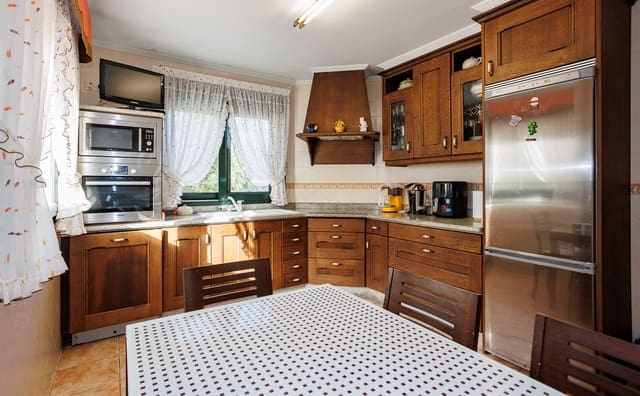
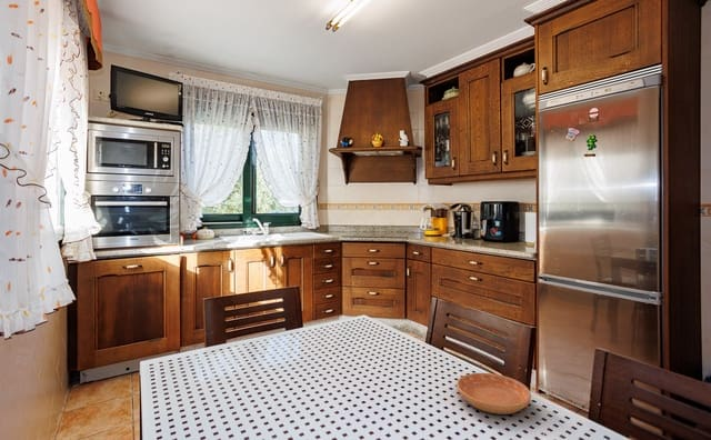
+ saucer [455,372,532,416]
